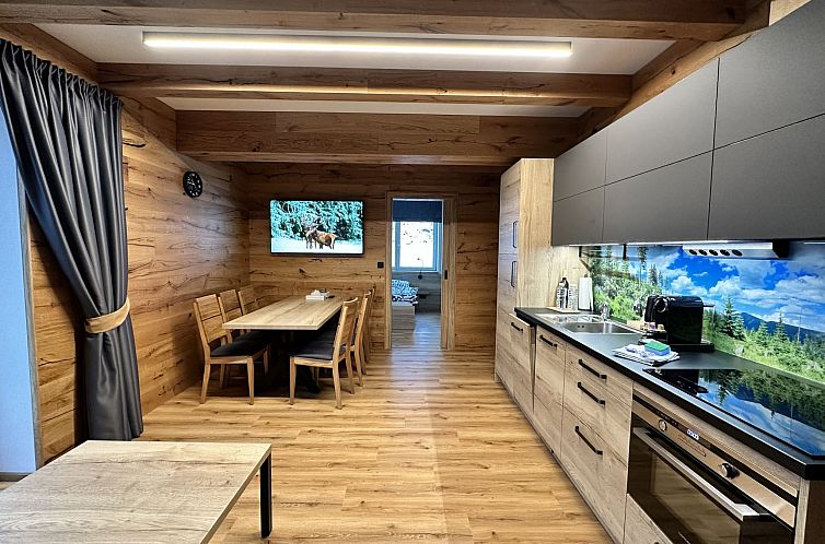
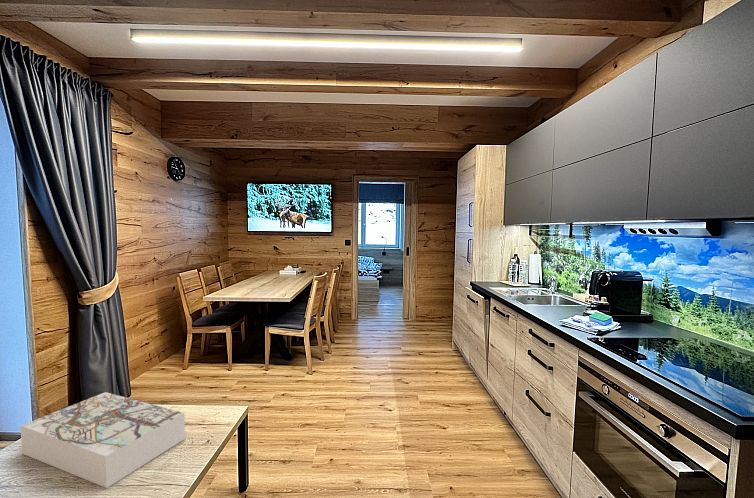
+ board game [20,391,186,489]
